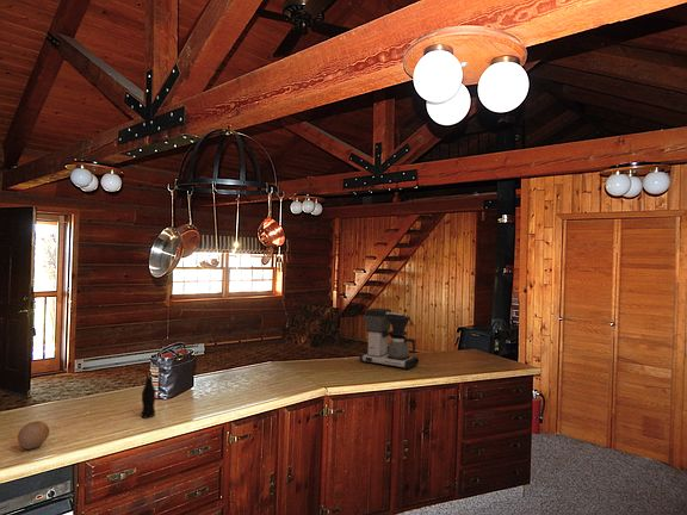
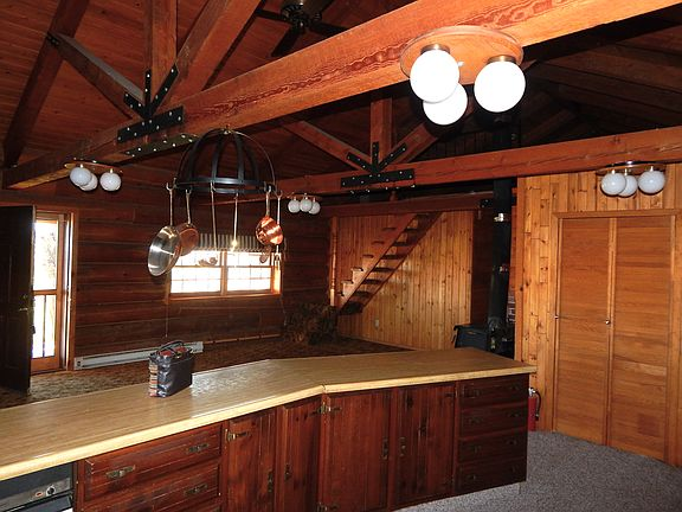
- bottle [135,368,157,418]
- coffee maker [359,306,420,371]
- fruit [17,420,50,451]
